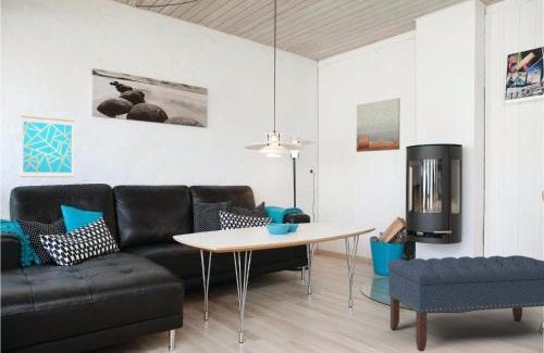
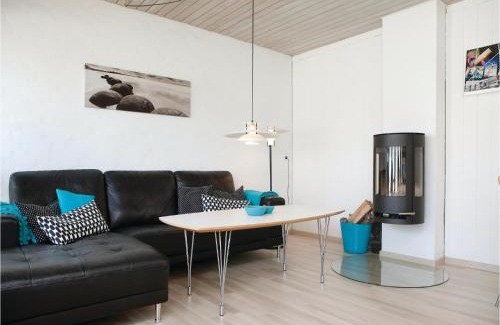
- wall art [20,115,75,178]
- bench [386,254,544,352]
- wall art [356,97,401,153]
